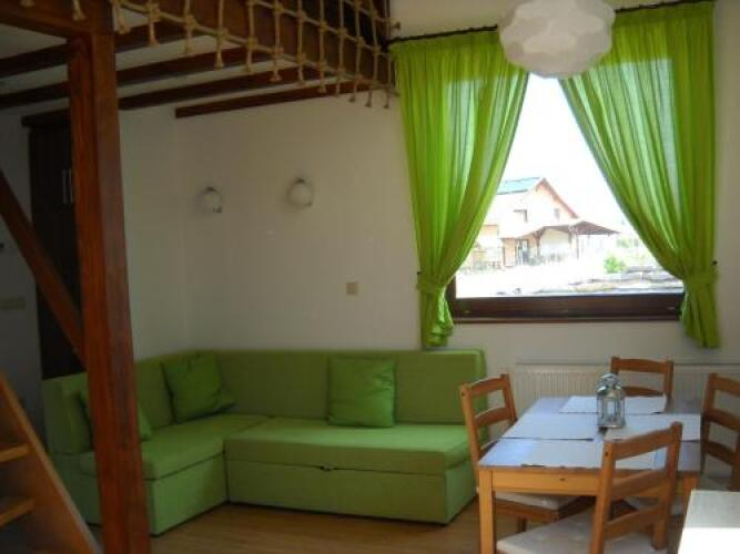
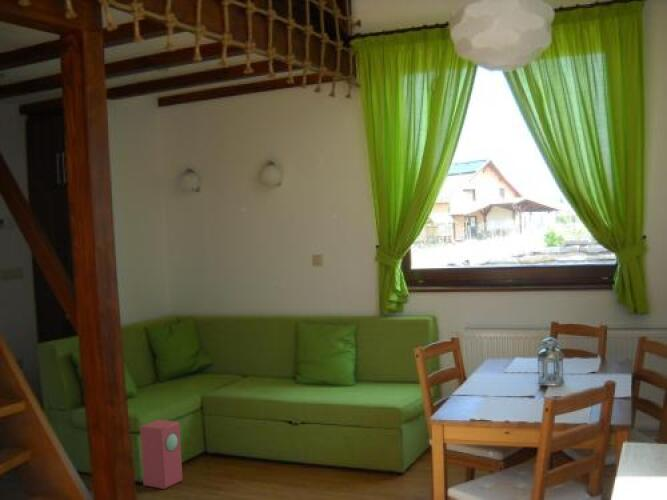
+ speaker [139,419,183,490]
